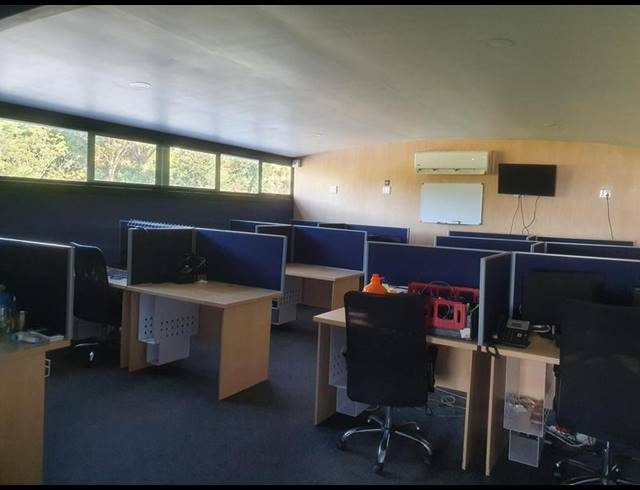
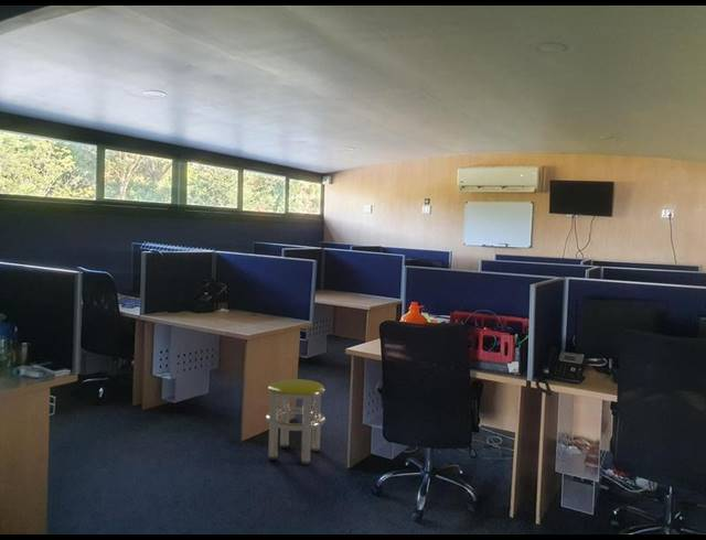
+ stool [264,378,327,466]
